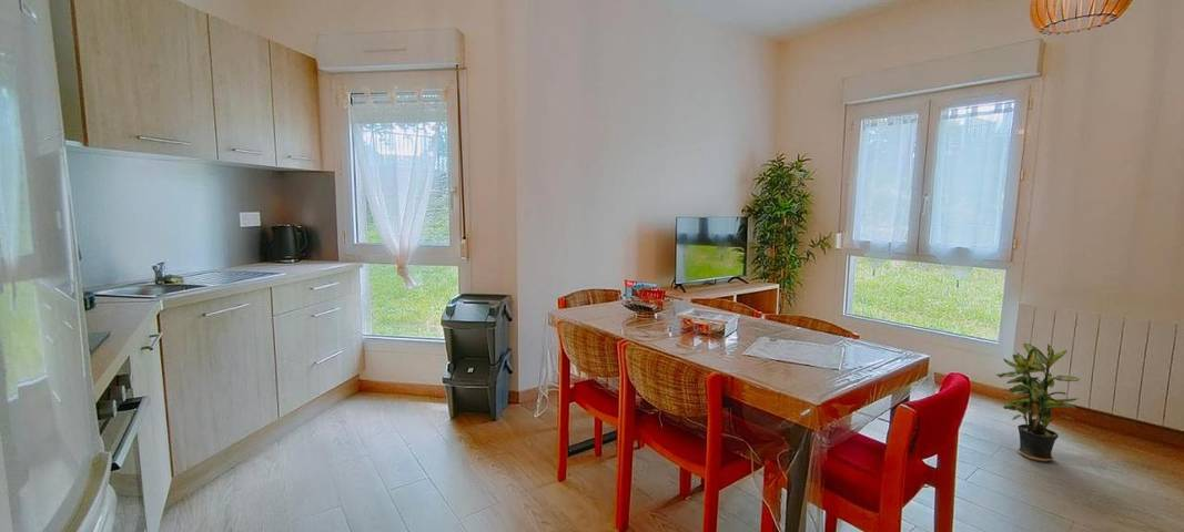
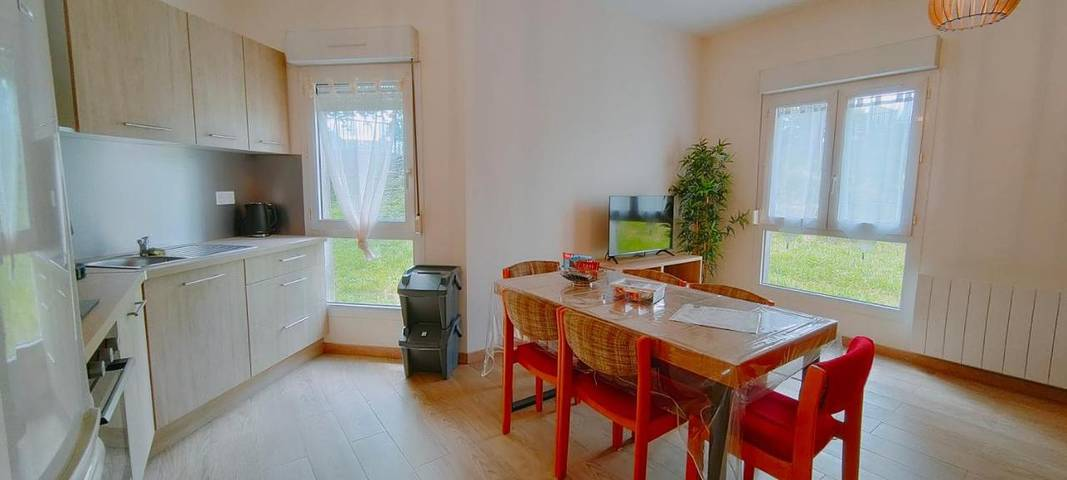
- potted plant [995,342,1081,463]
